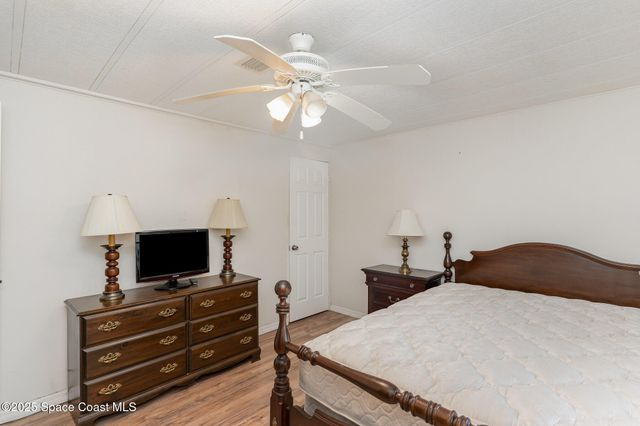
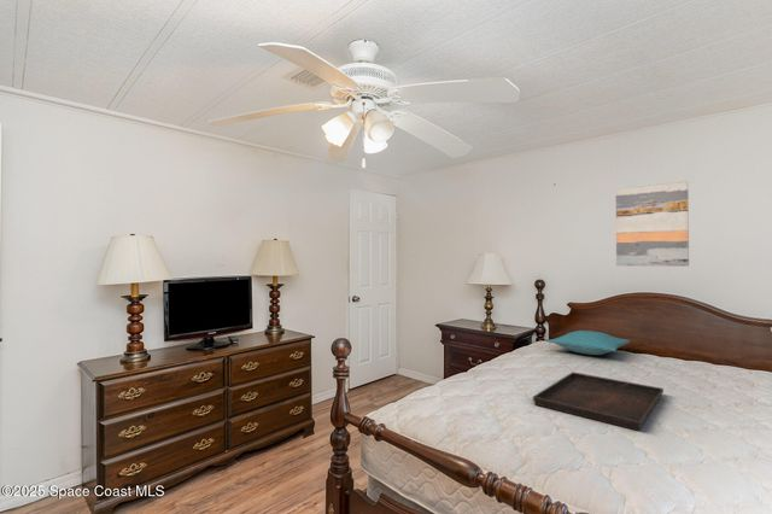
+ pillow [546,329,631,356]
+ serving tray [532,370,665,431]
+ wall art [614,180,690,267]
